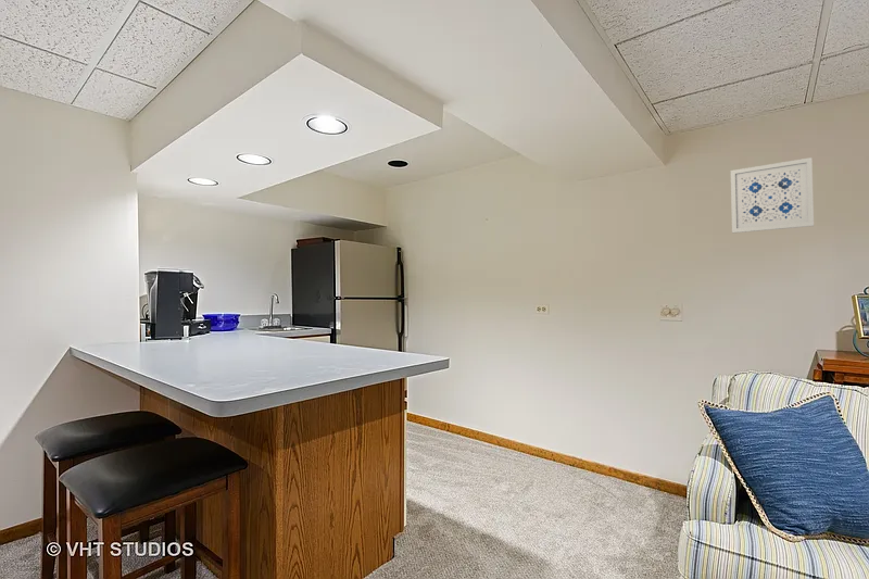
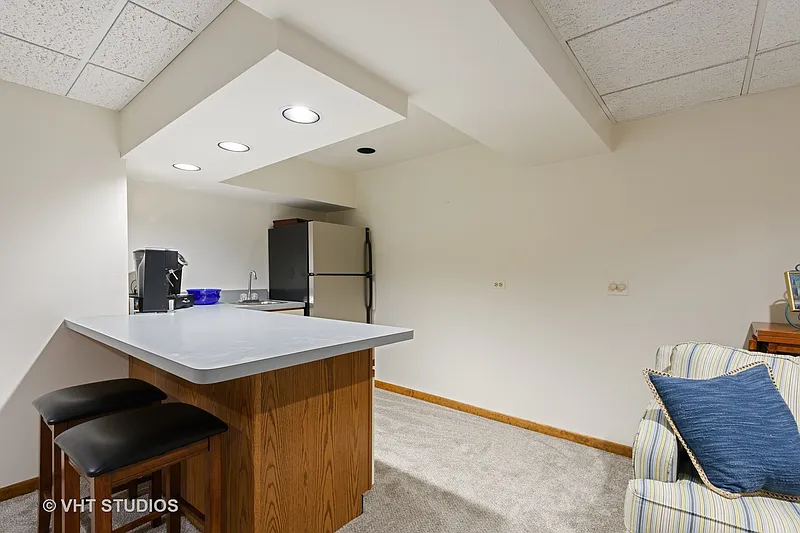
- wall art [730,156,815,234]
